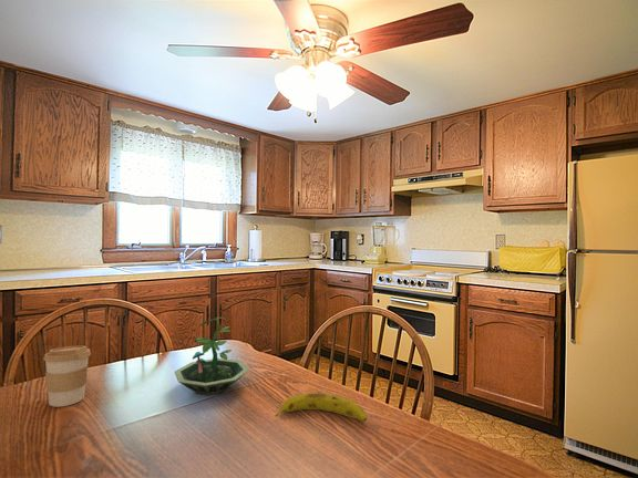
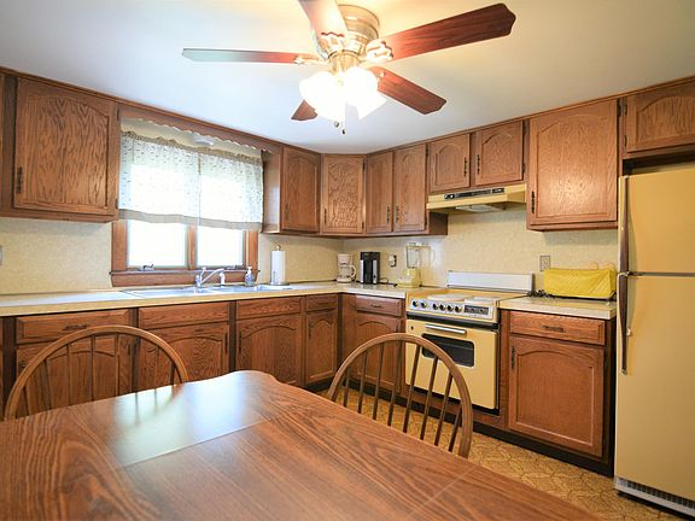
- fruit [275,392,369,423]
- coffee cup [42,345,92,408]
- terrarium [173,316,250,396]
